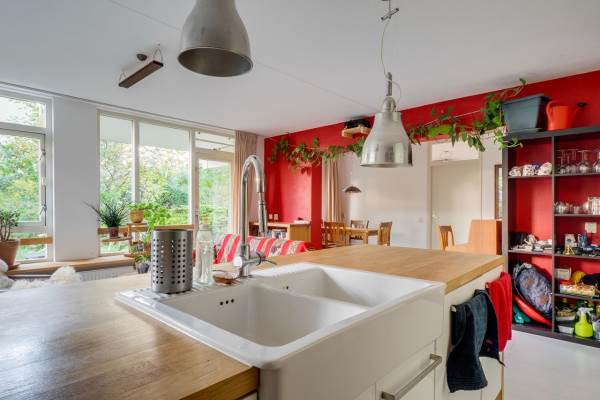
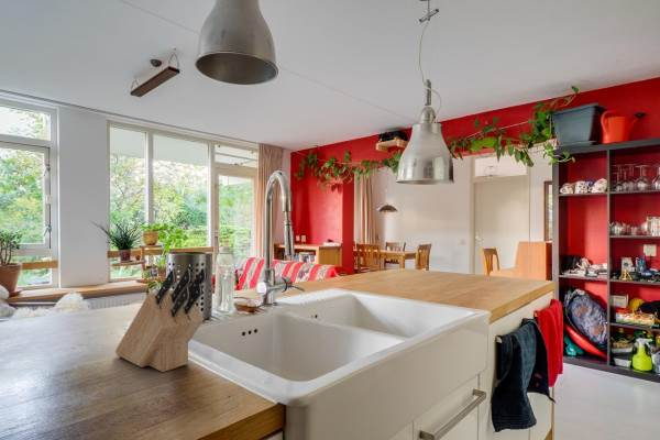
+ knife block [114,267,208,373]
